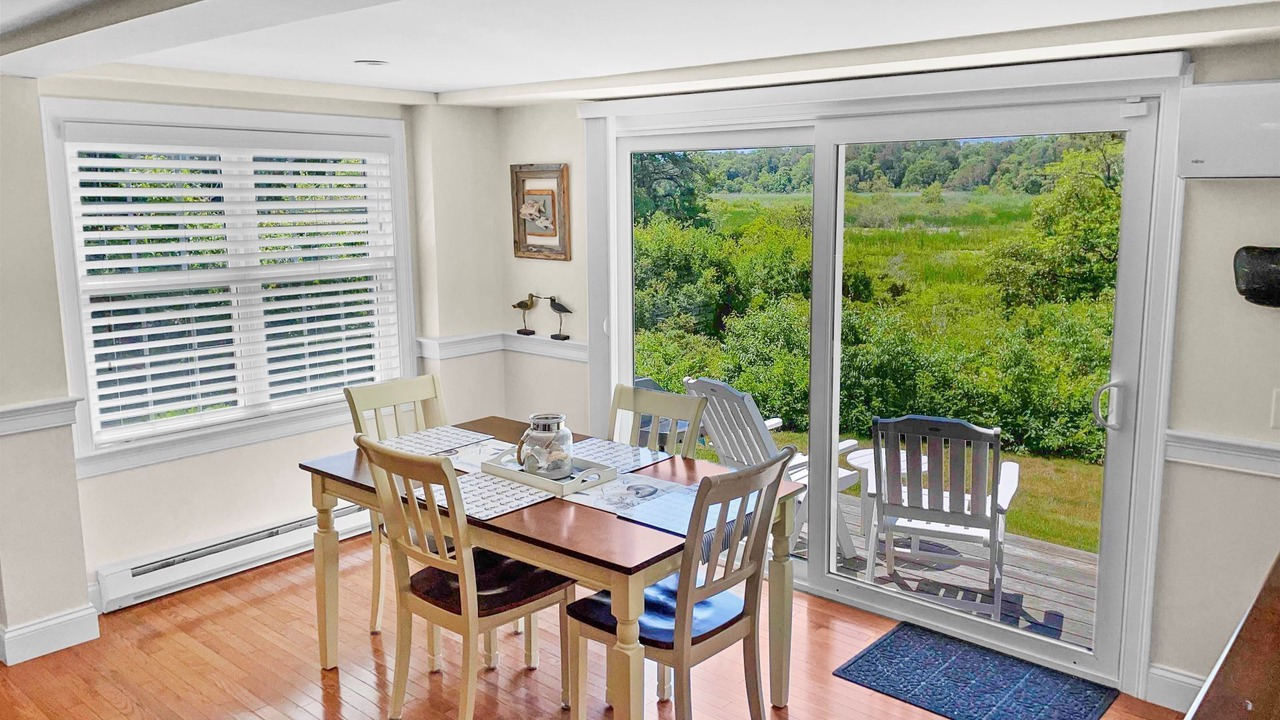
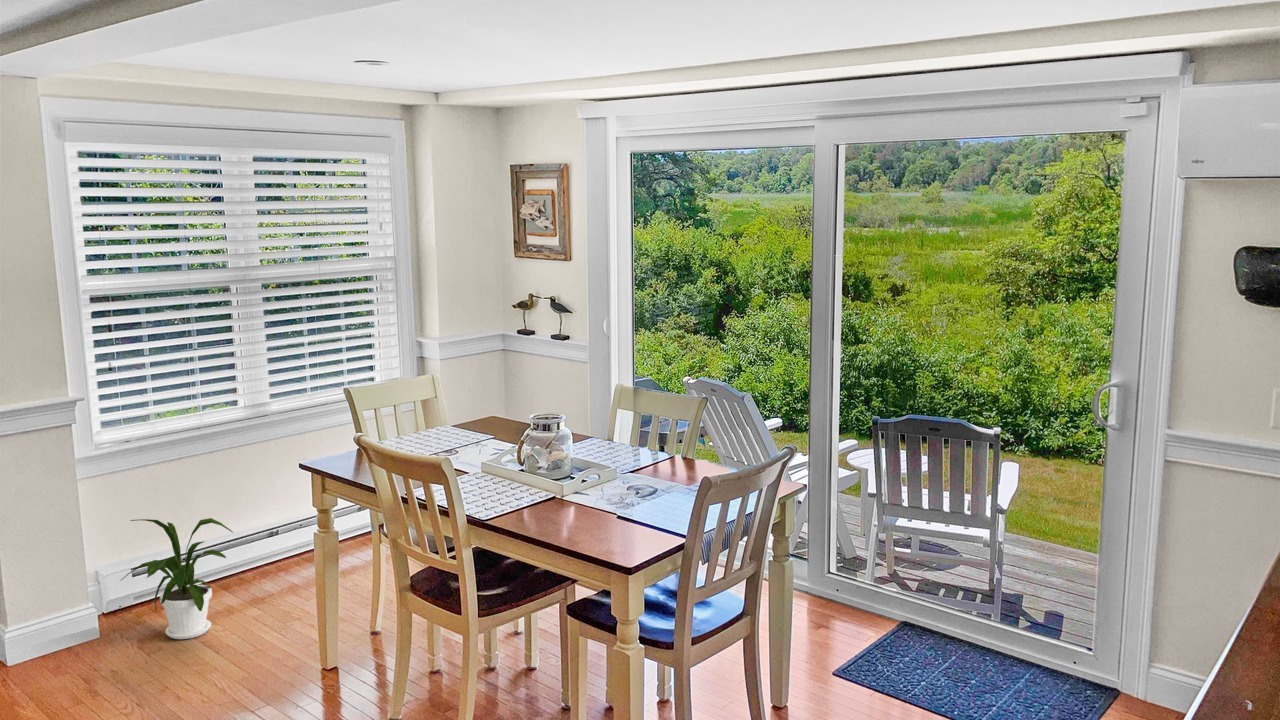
+ house plant [119,517,234,640]
